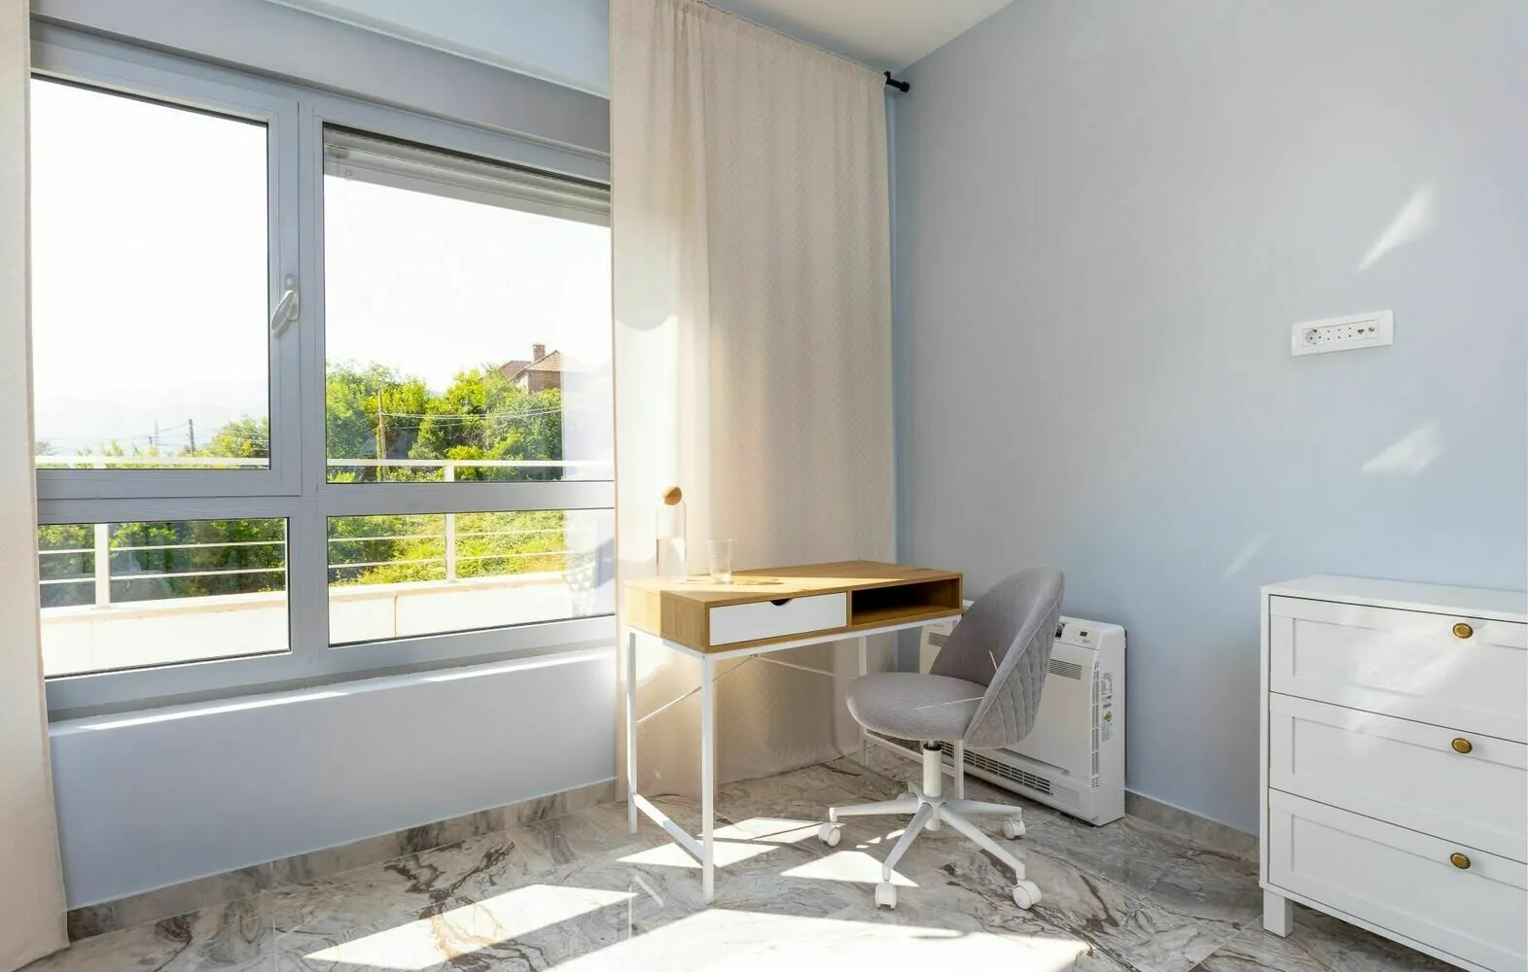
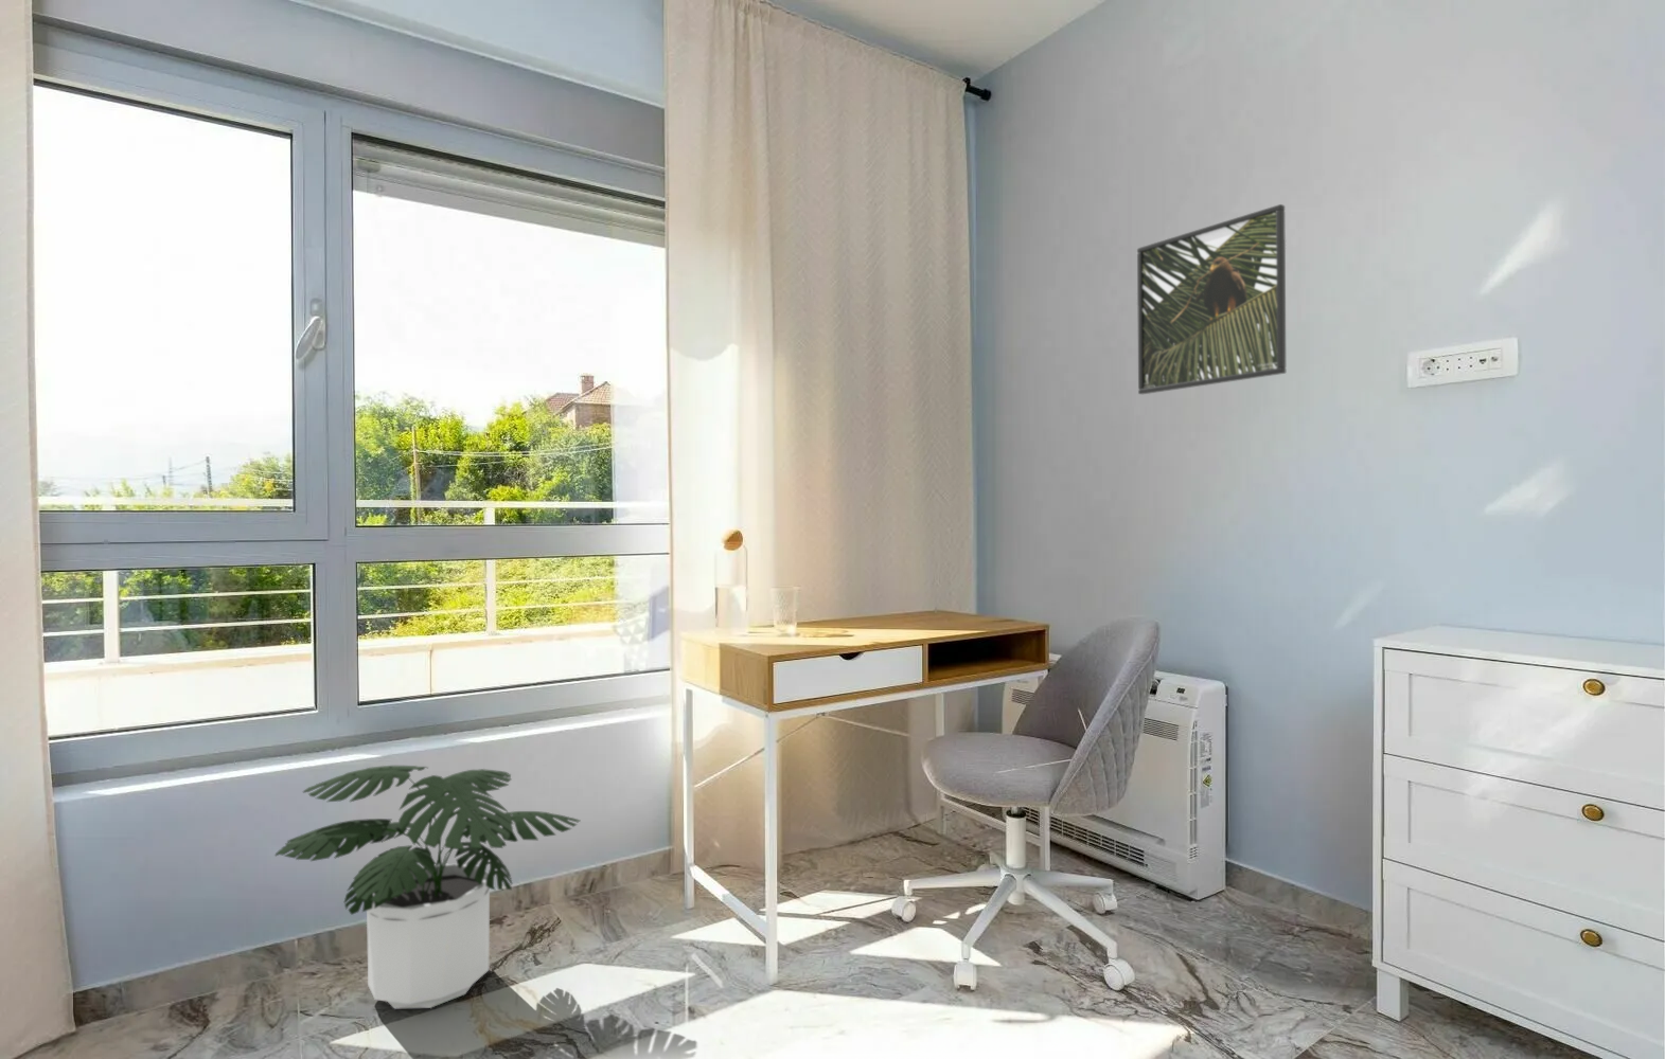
+ potted plant [273,764,581,1010]
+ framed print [1136,204,1286,395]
